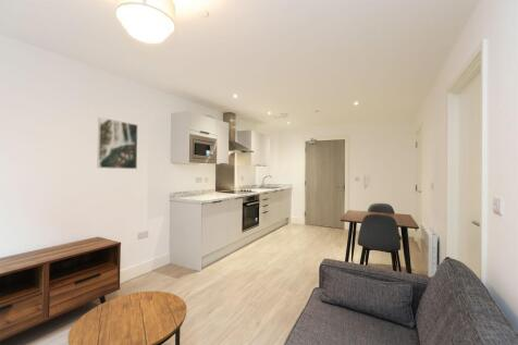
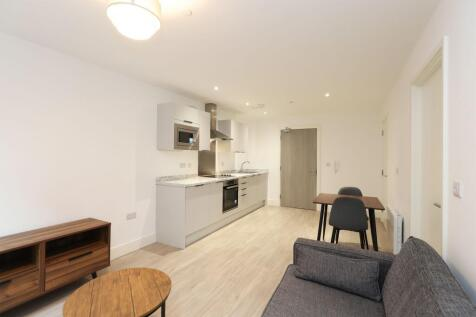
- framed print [96,116,138,170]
